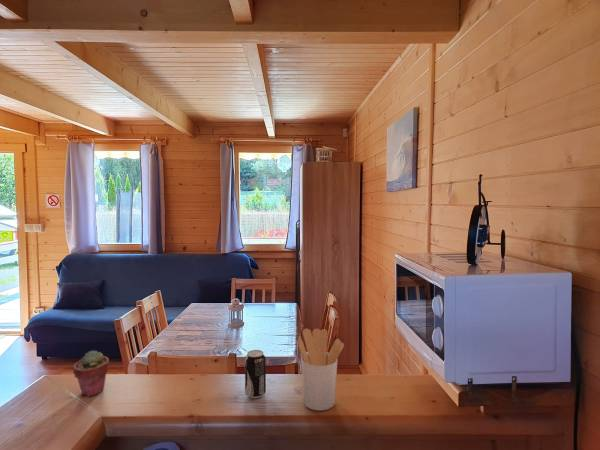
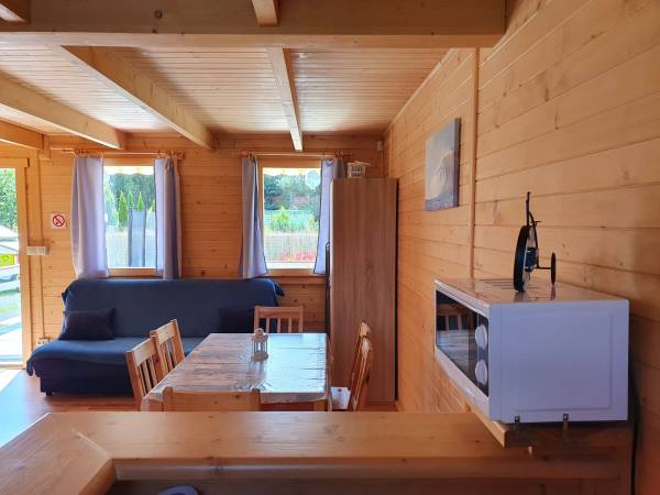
- utensil holder [297,328,345,412]
- beverage can [244,349,267,399]
- potted succulent [72,349,110,398]
